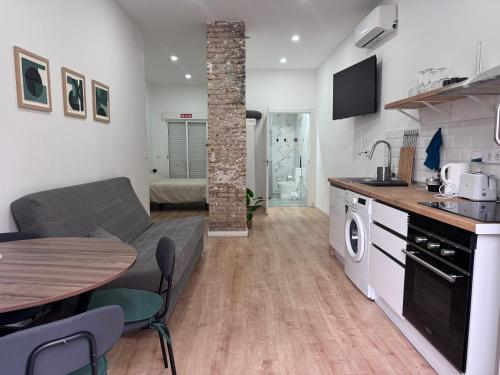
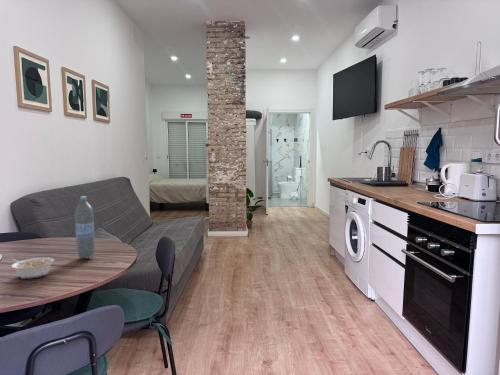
+ legume [9,257,56,280]
+ water bottle [74,195,96,260]
